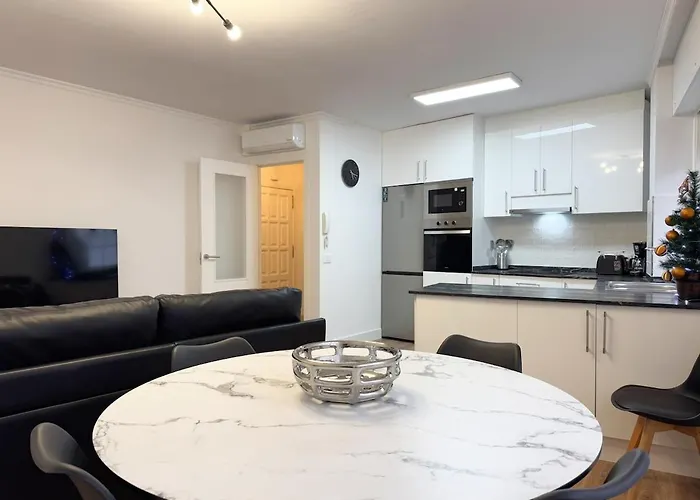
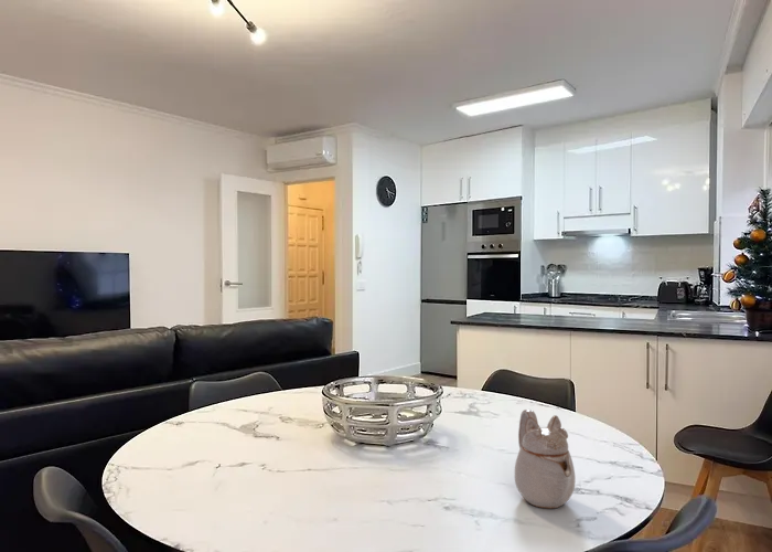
+ teapot [514,408,577,510]
